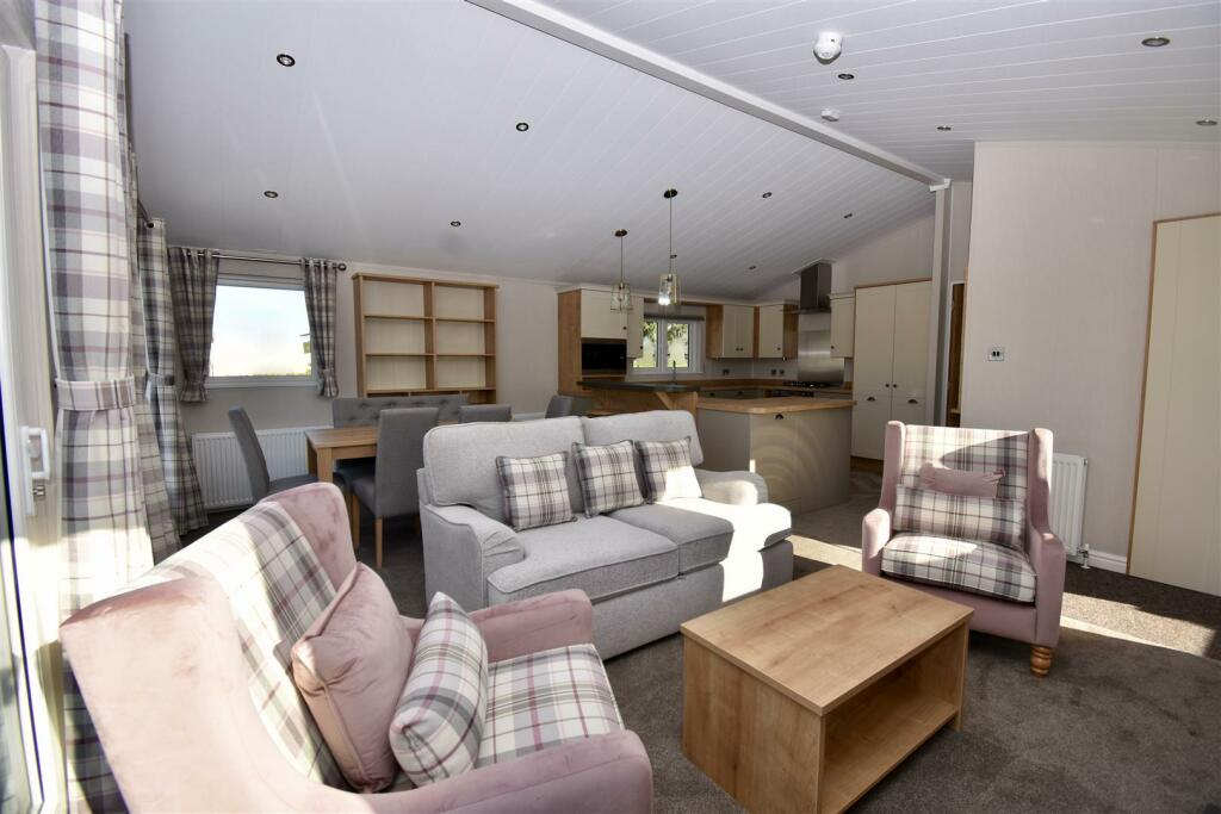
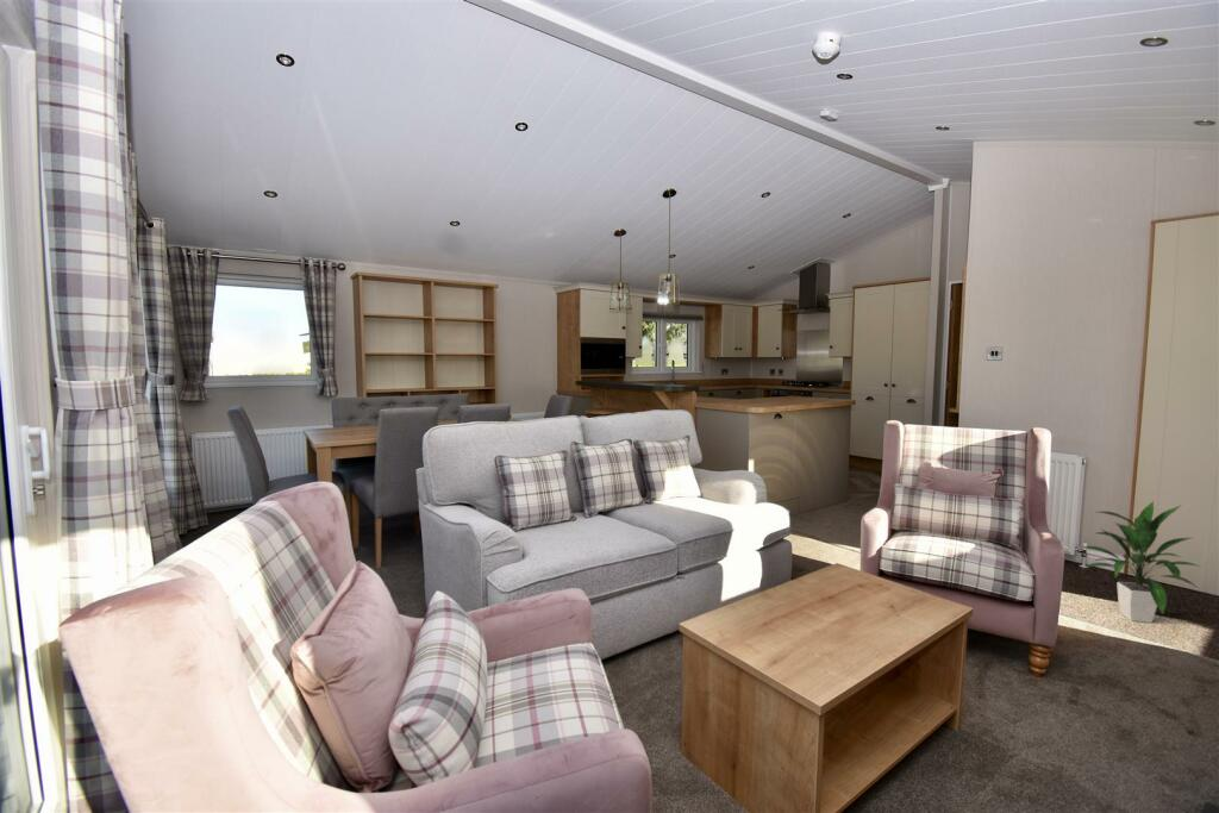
+ indoor plant [1077,500,1202,624]
